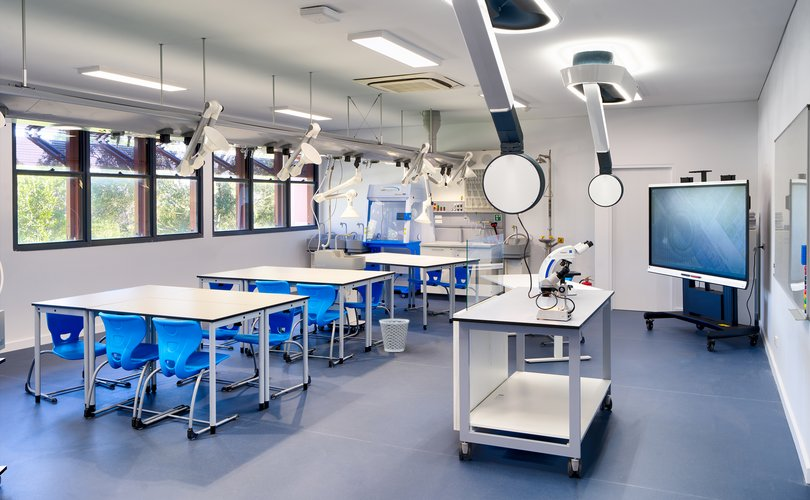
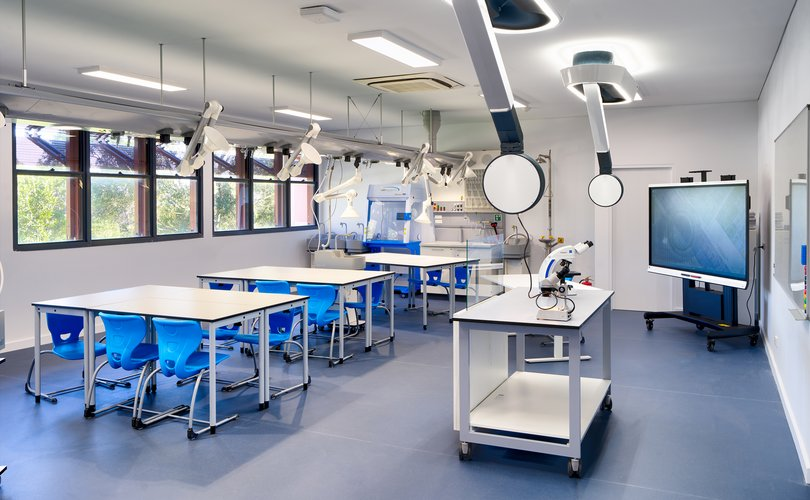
- wastebasket [378,318,410,353]
